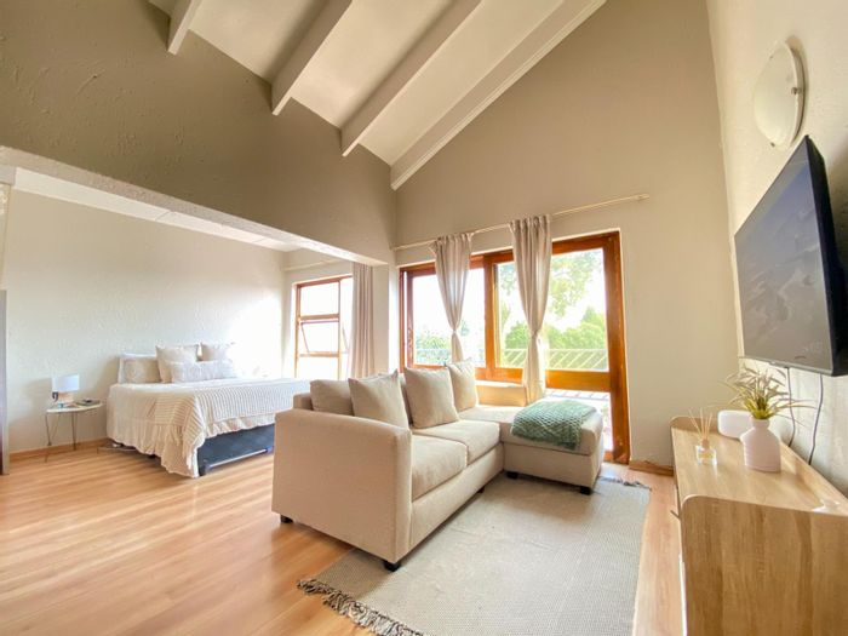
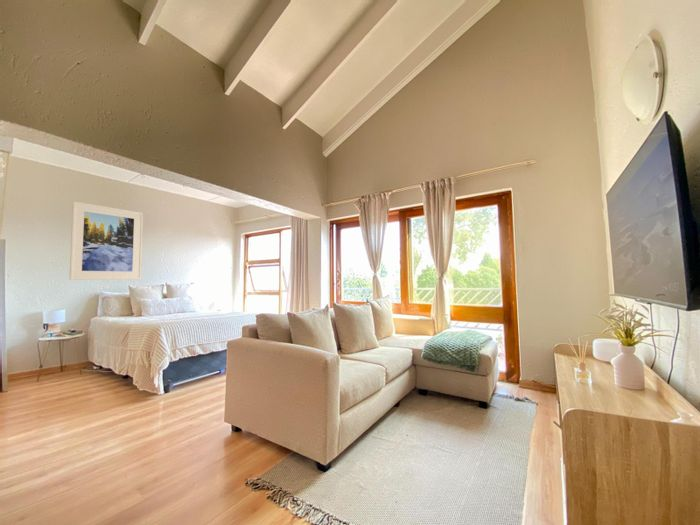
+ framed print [68,200,144,281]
